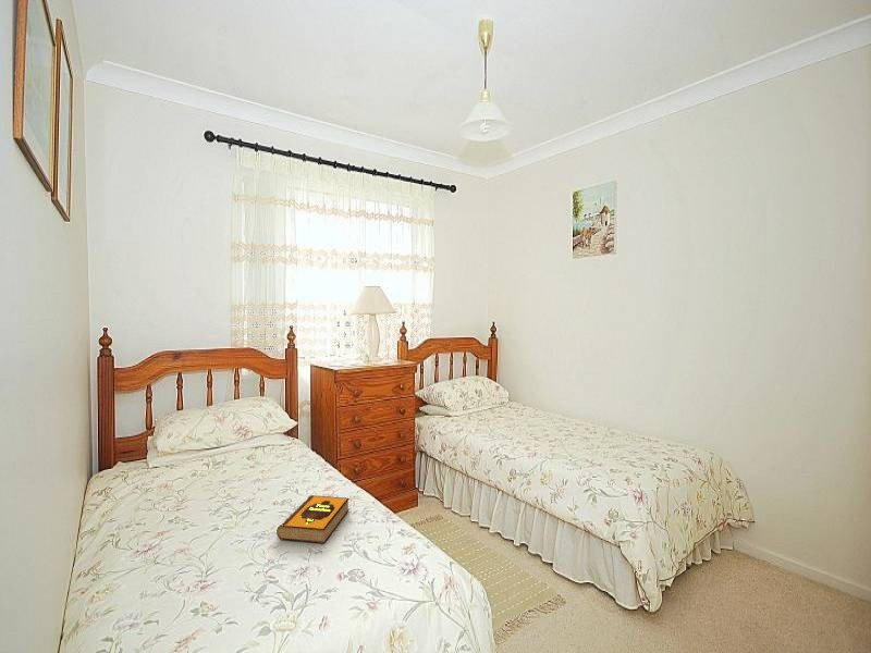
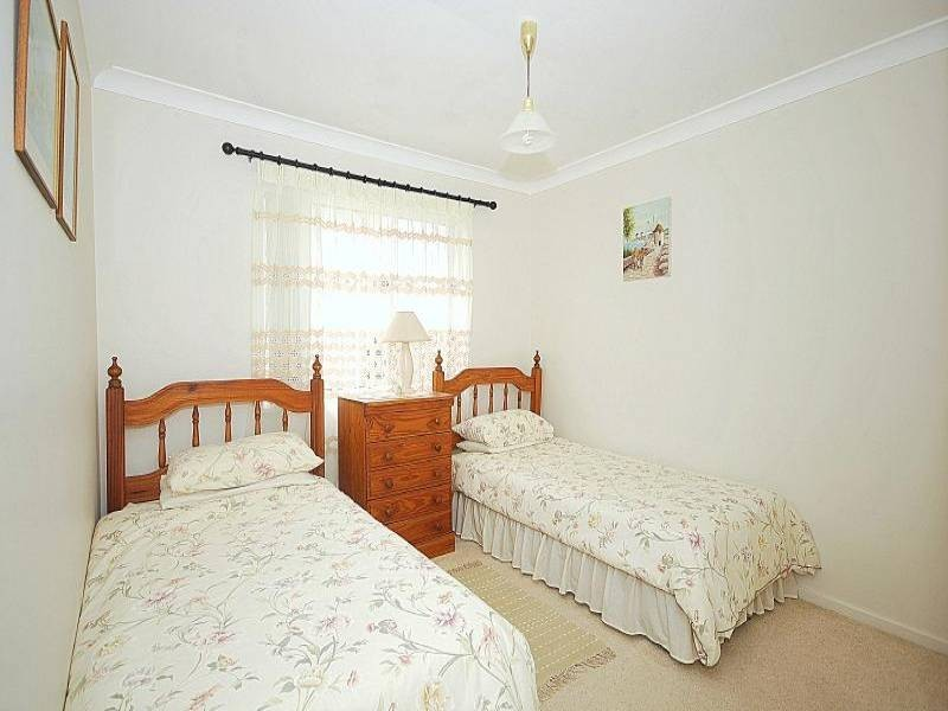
- hardback book [275,494,351,544]
